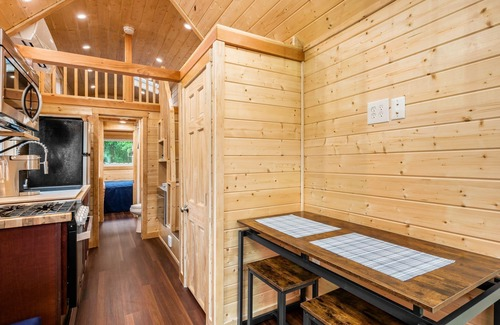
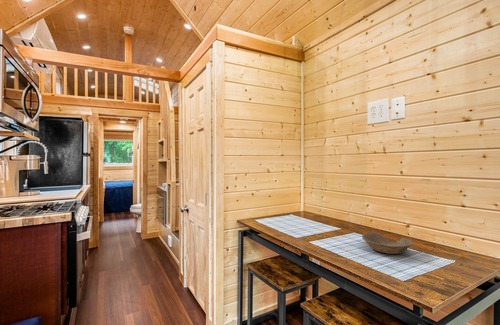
+ bowl [361,232,414,255]
